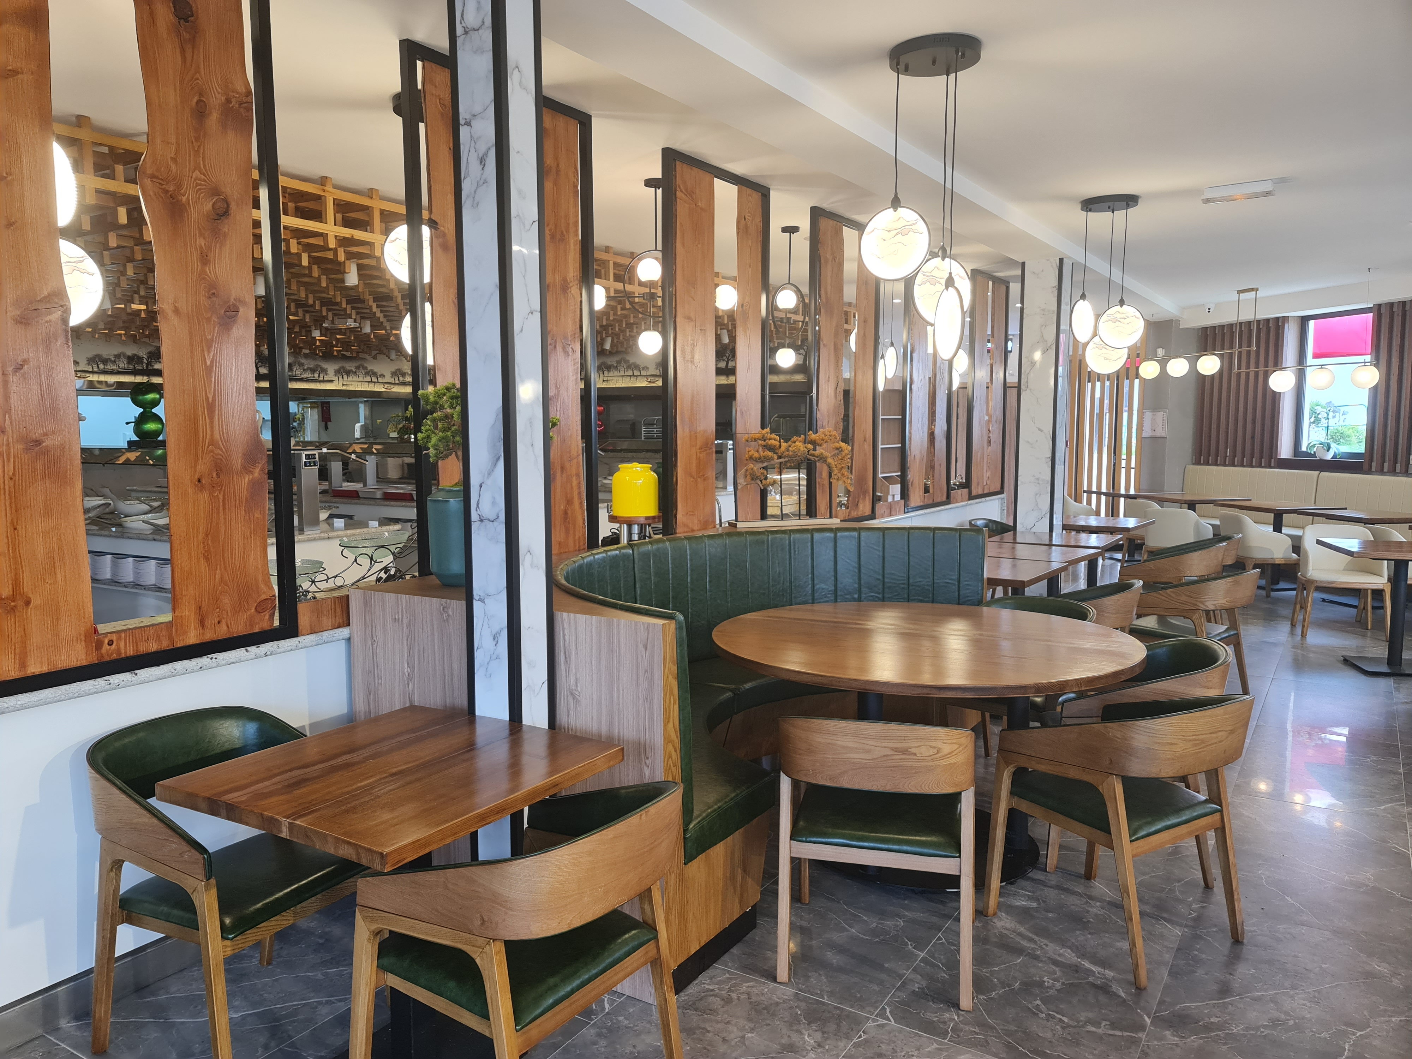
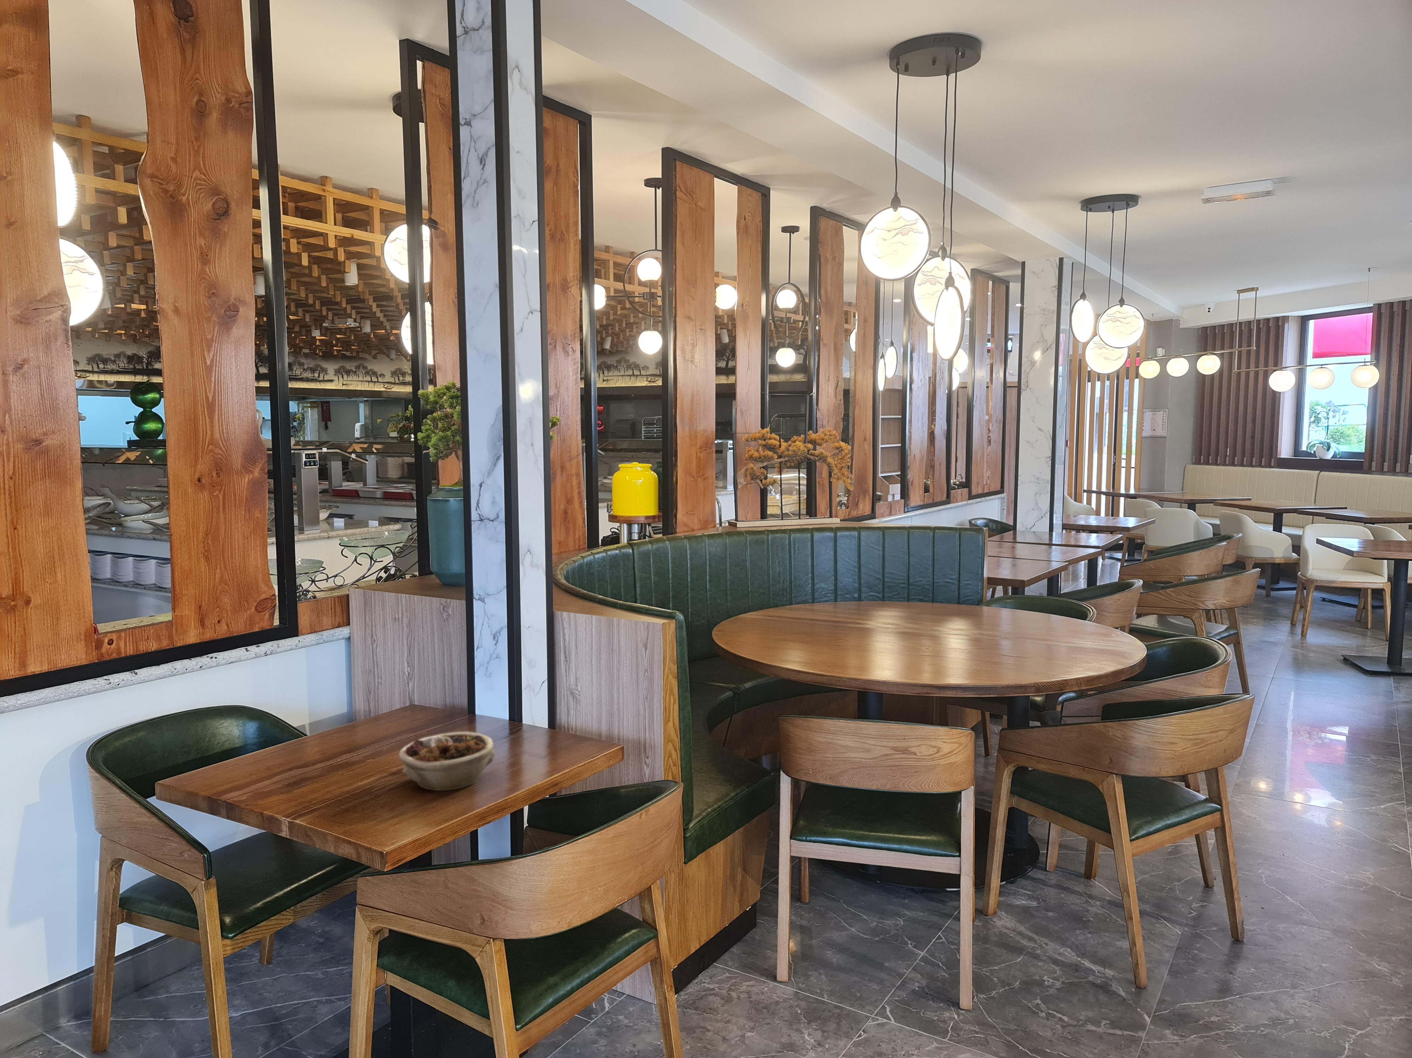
+ succulent planter [398,731,495,791]
